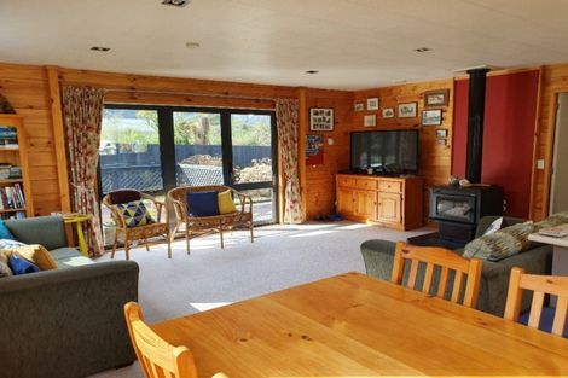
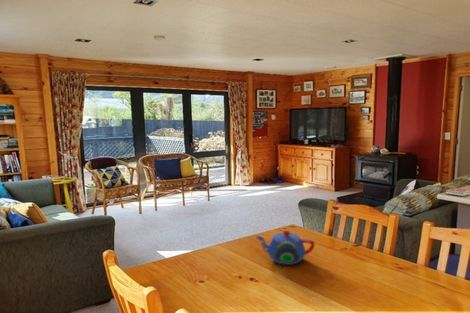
+ teapot [254,230,316,266]
